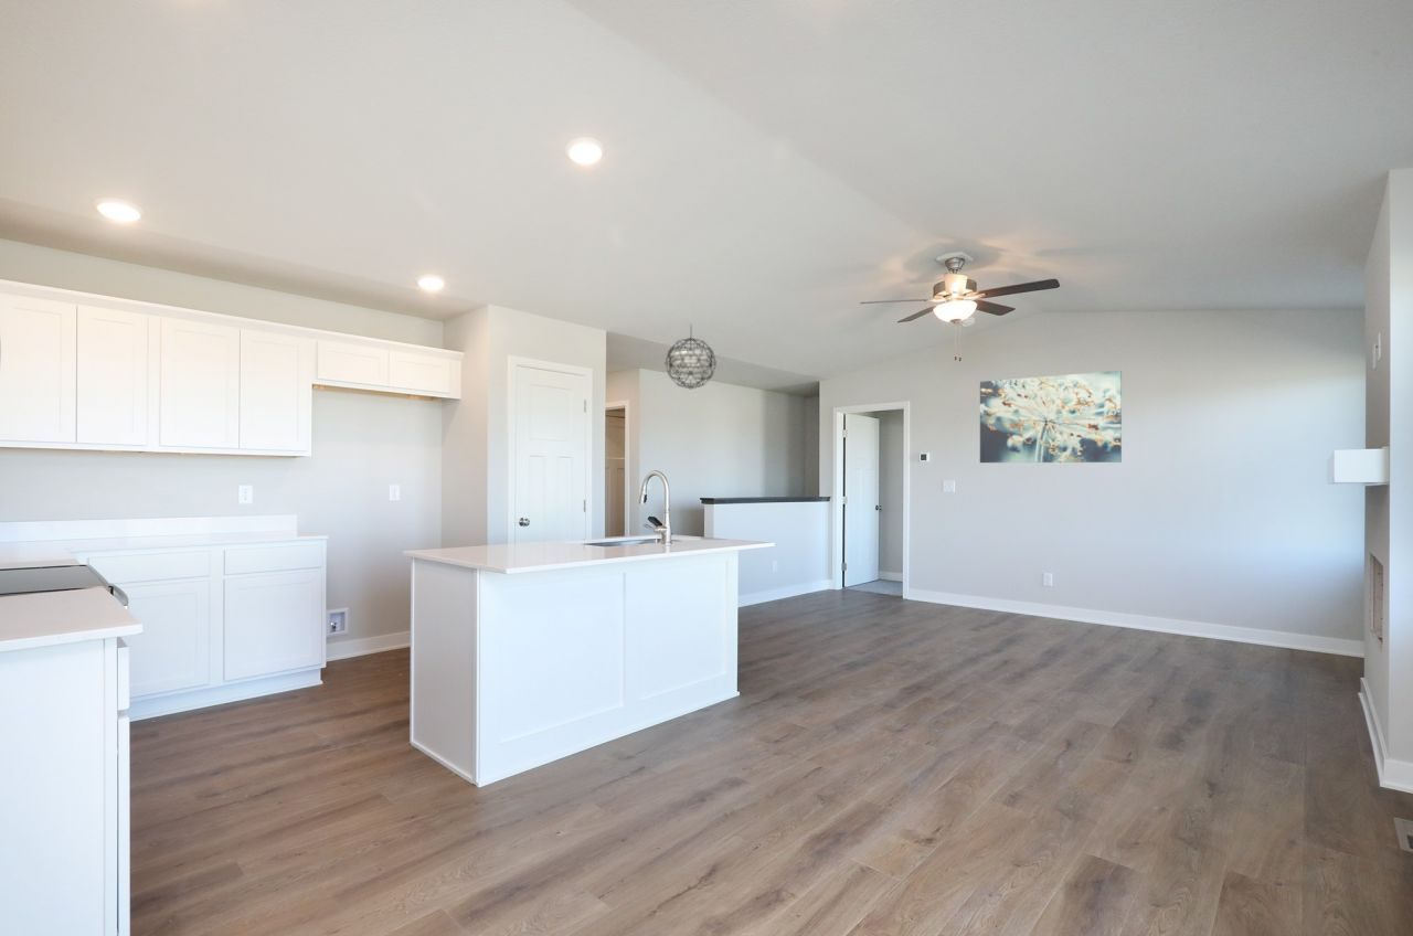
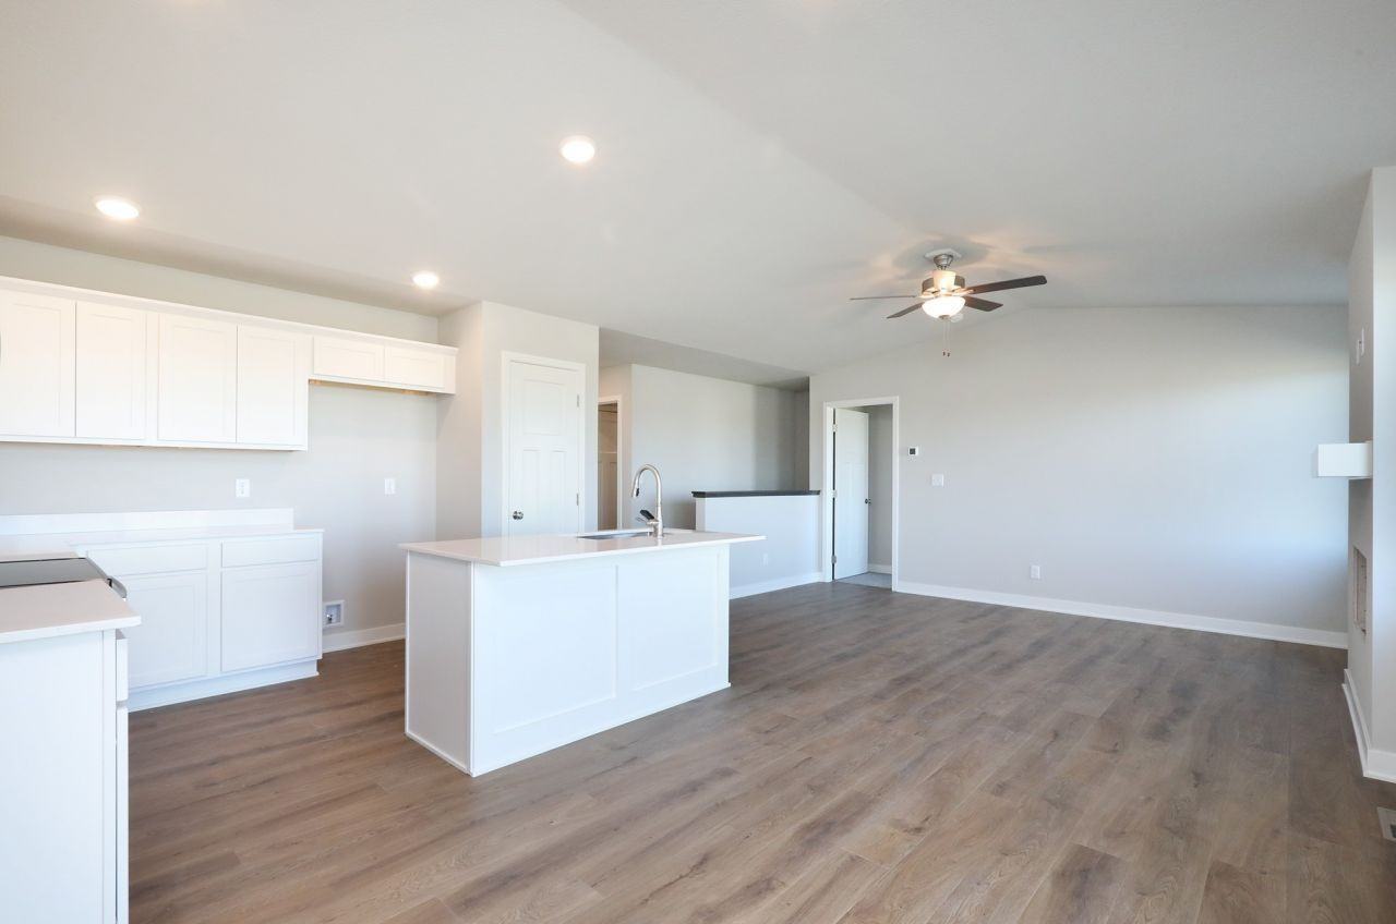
- wall art [979,370,1123,464]
- pendant light [665,323,718,390]
